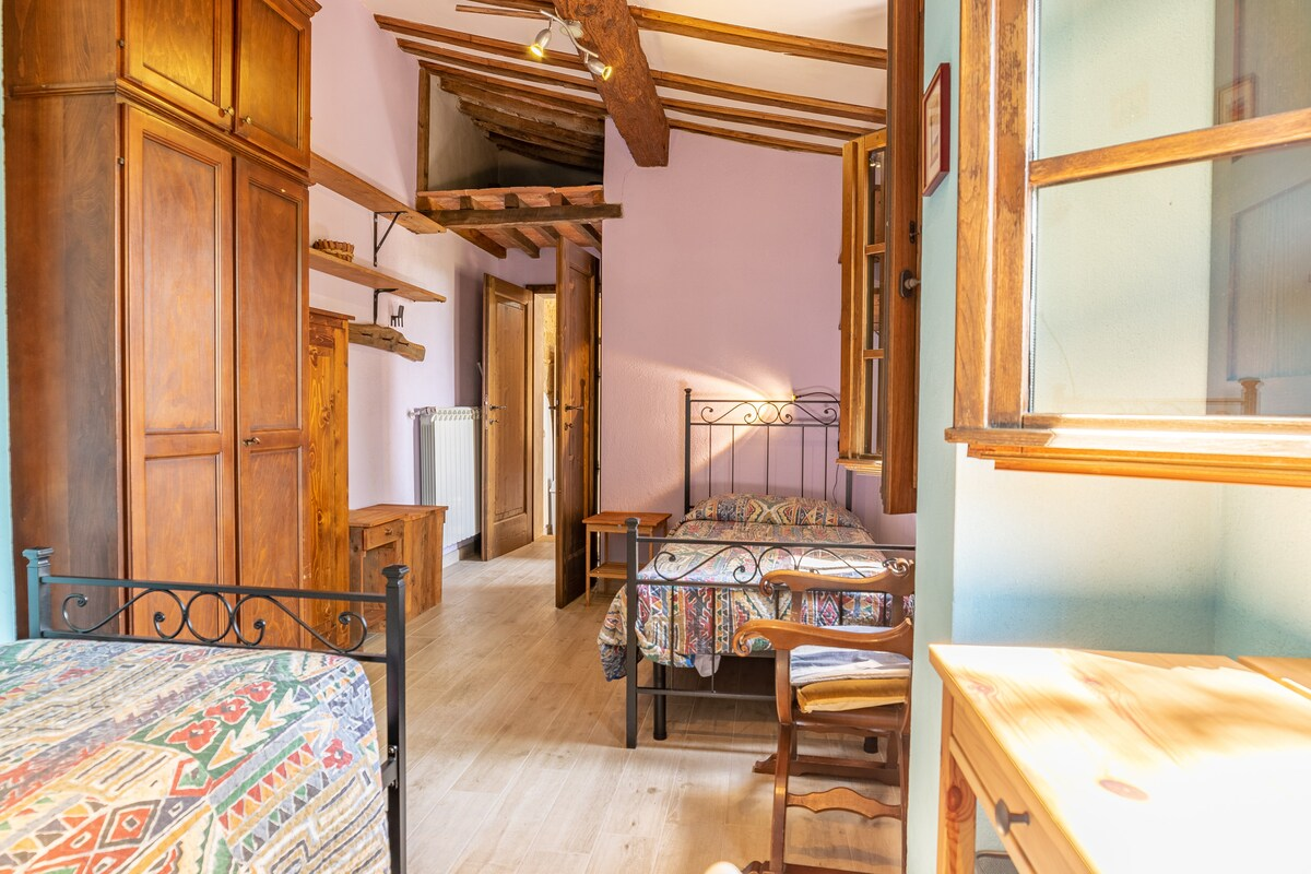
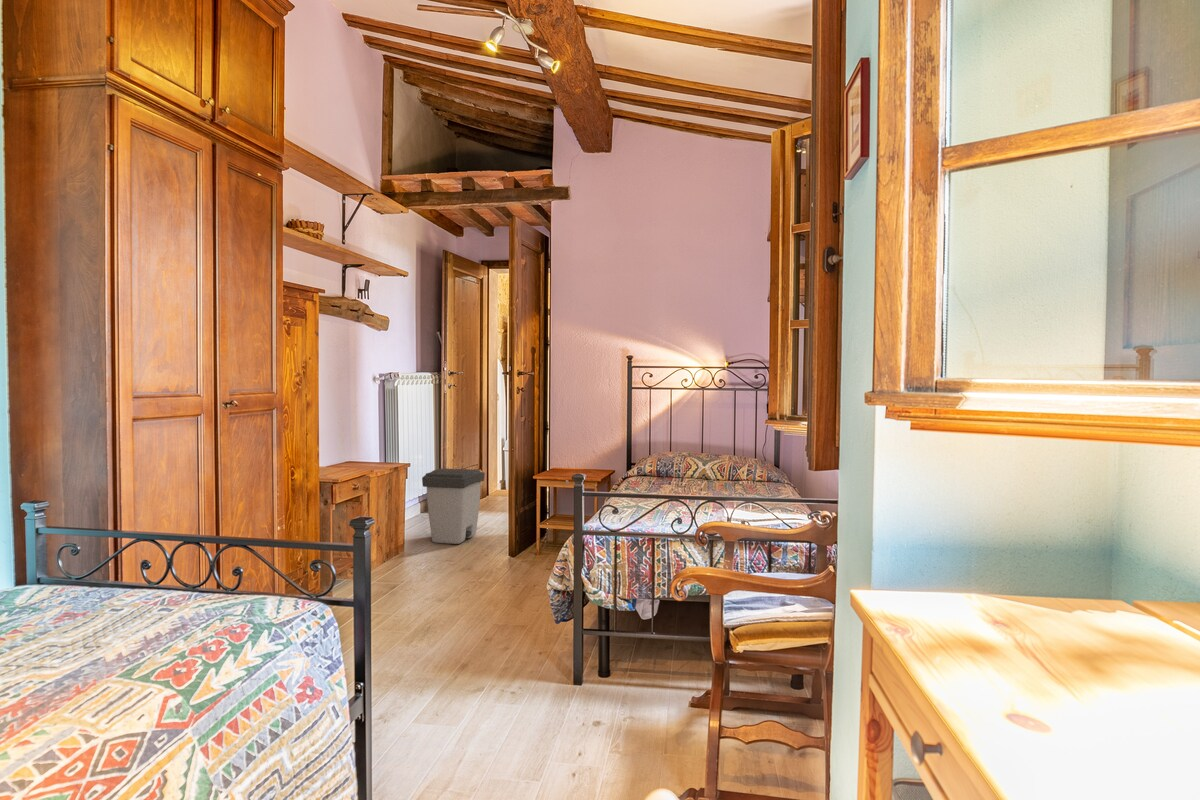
+ trash can [421,468,486,545]
